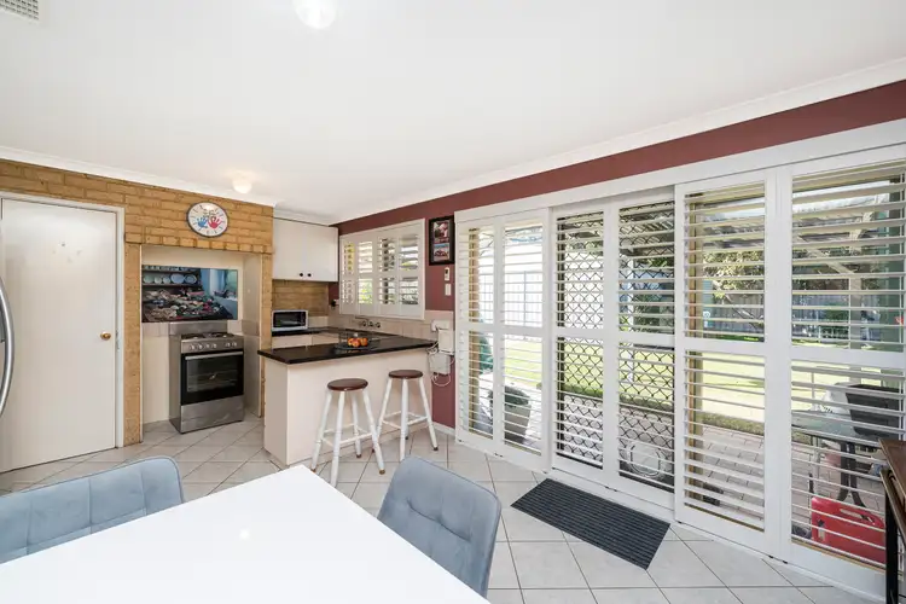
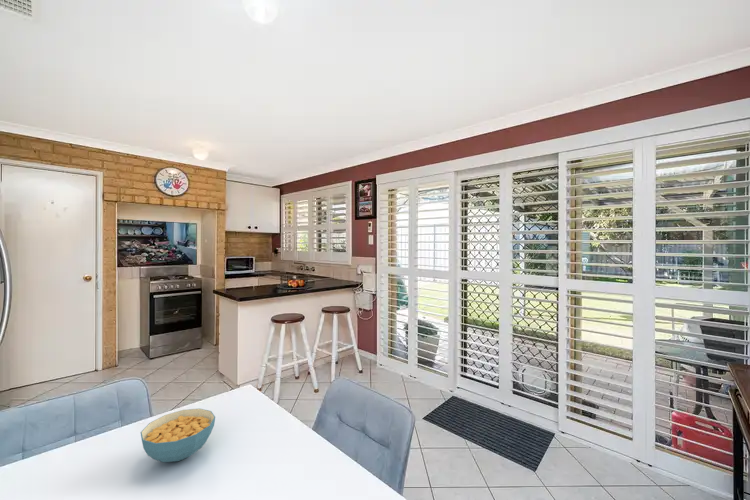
+ cereal bowl [140,407,216,463]
